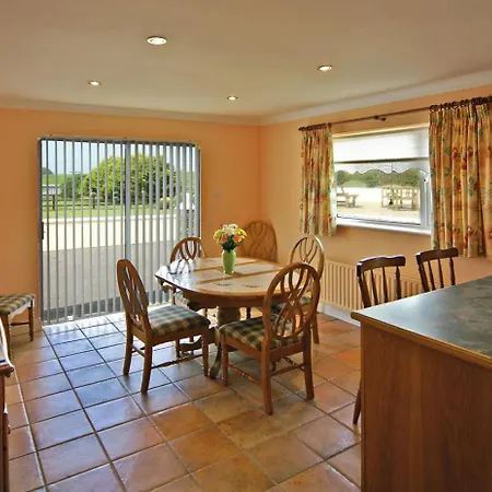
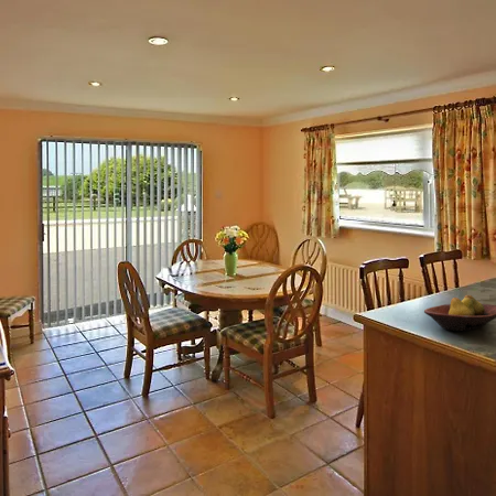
+ fruit bowl [423,294,496,332]
